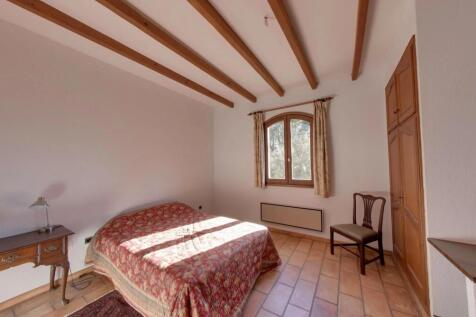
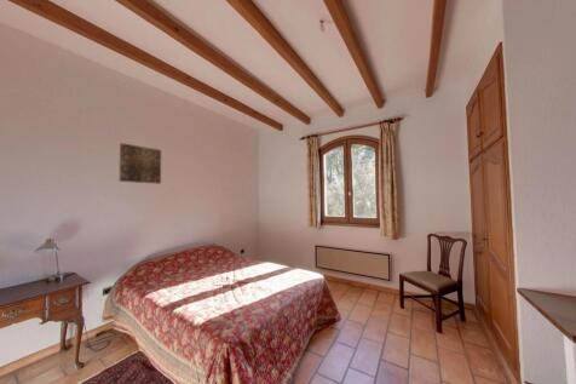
+ wall art [119,142,162,185]
